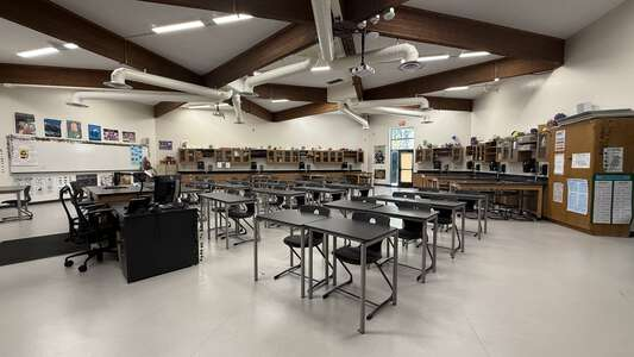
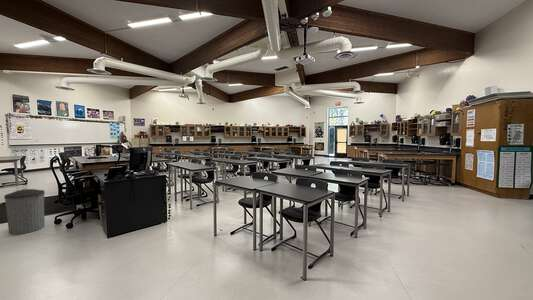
+ trash can [3,188,46,235]
